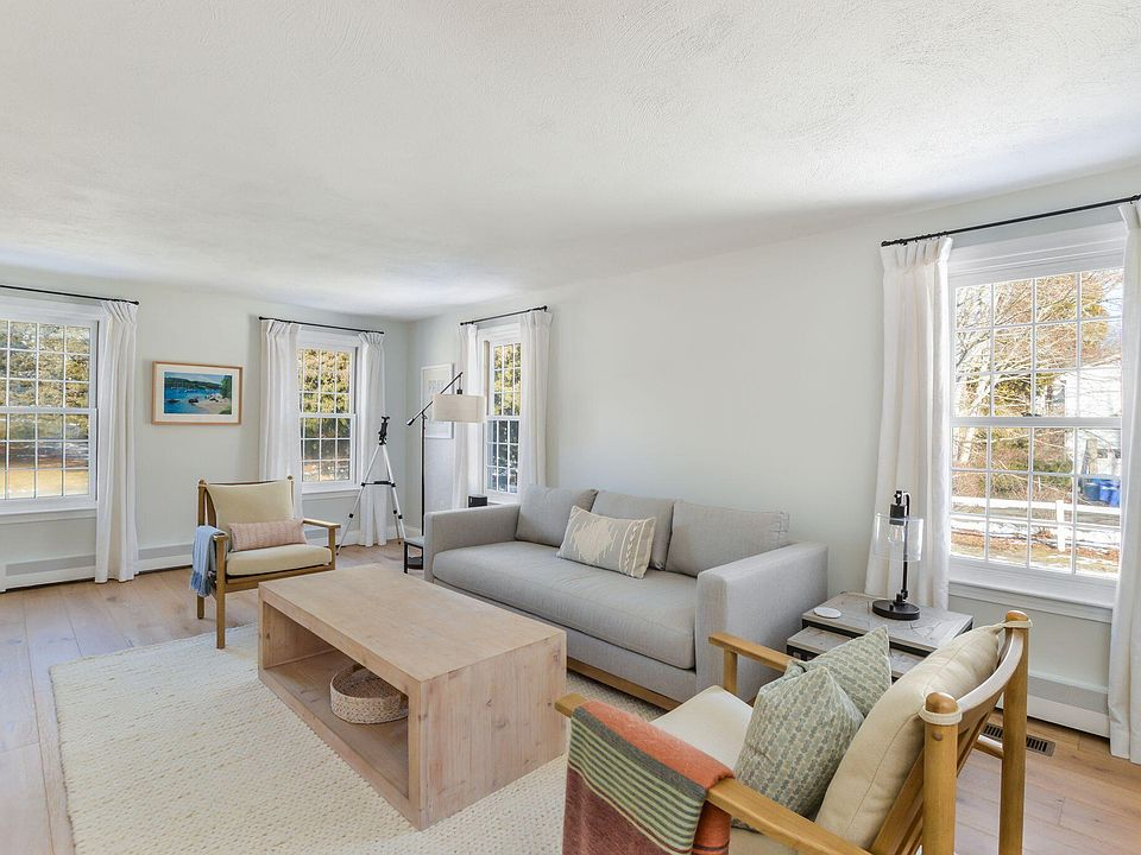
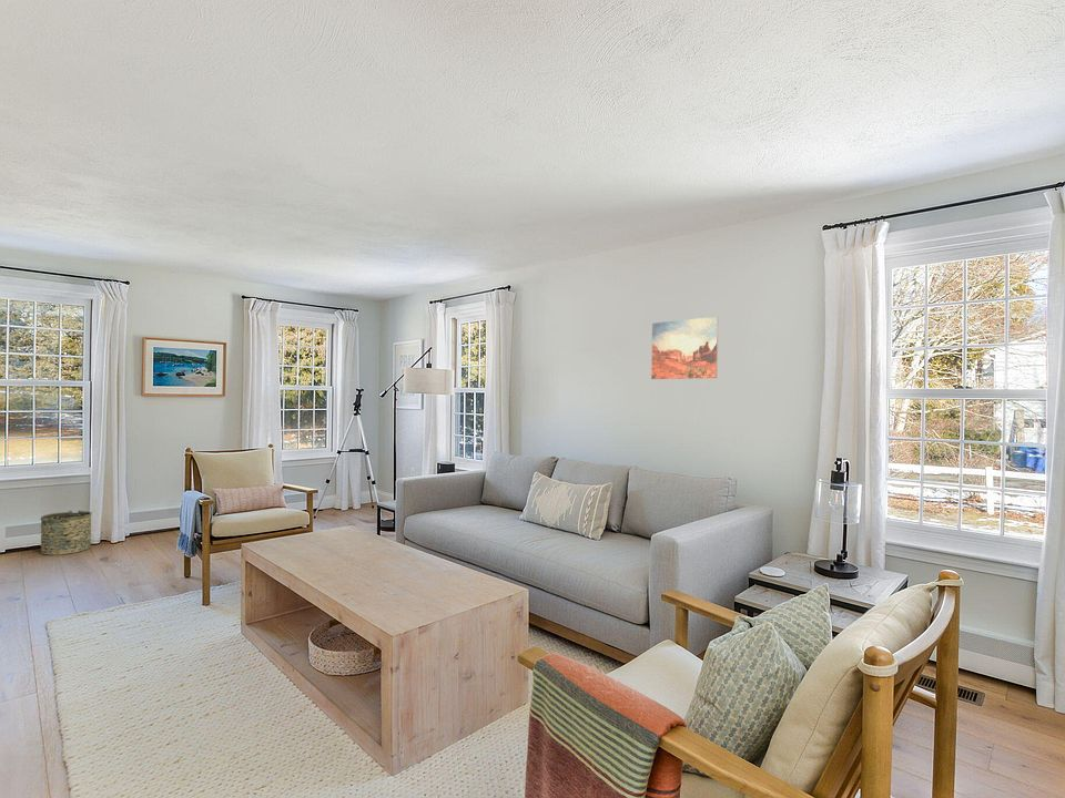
+ wall art [650,316,719,380]
+ bucket [39,510,93,556]
